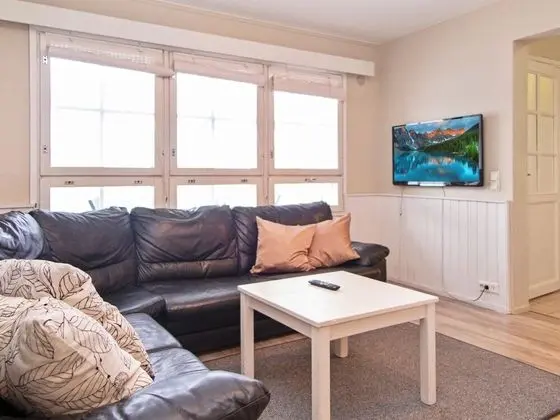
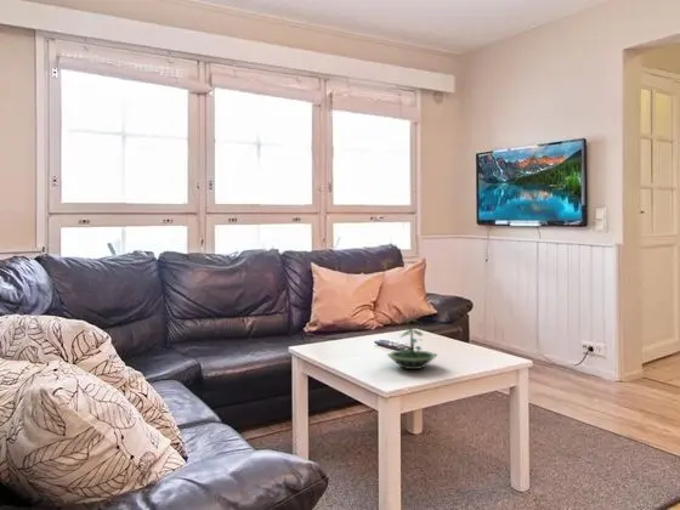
+ terrarium [386,317,440,370]
